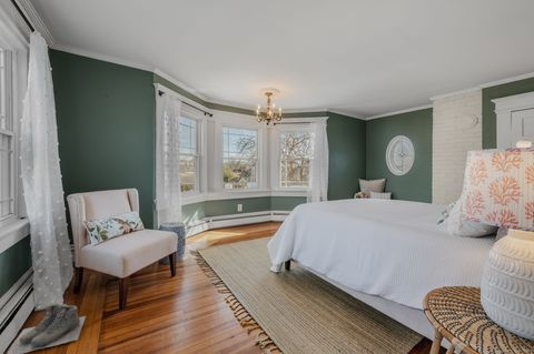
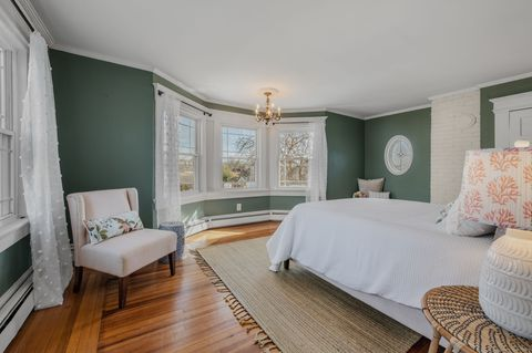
- boots [6,303,87,354]
